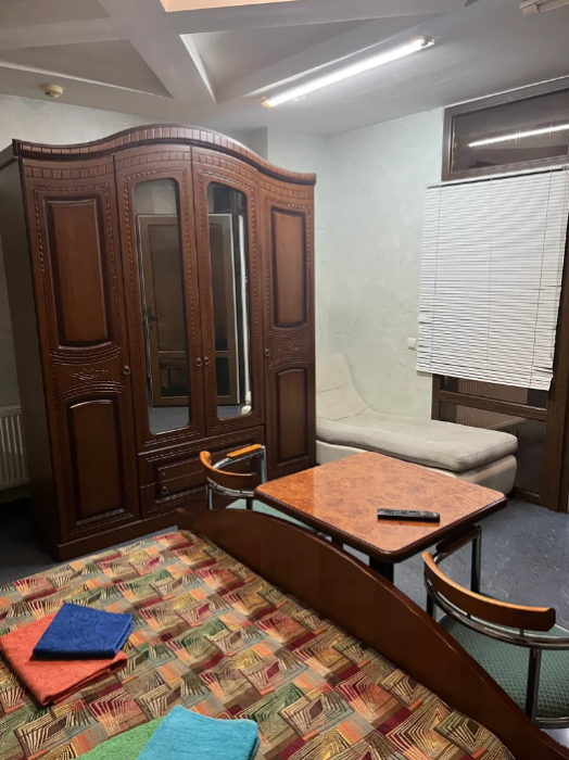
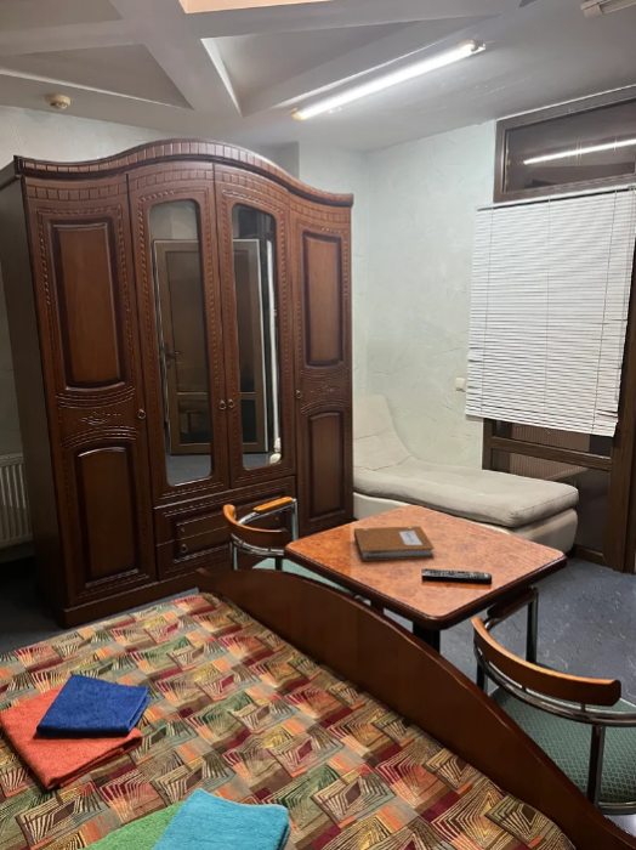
+ notebook [353,525,436,562]
